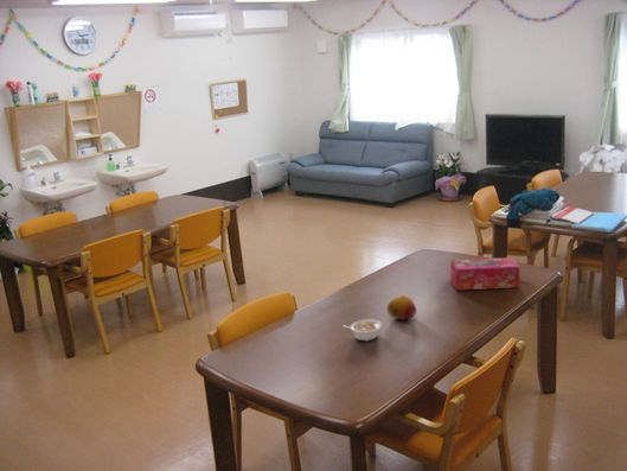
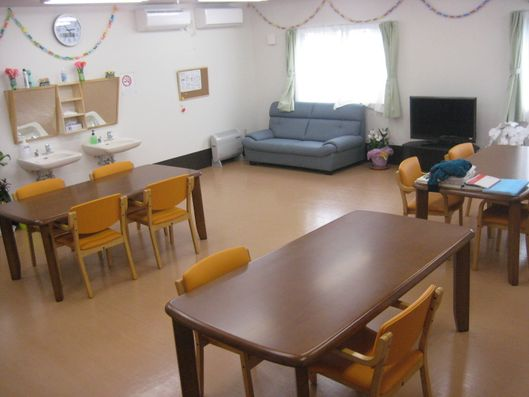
- fruit [385,294,417,322]
- legume [343,318,383,342]
- tissue box [449,256,520,291]
